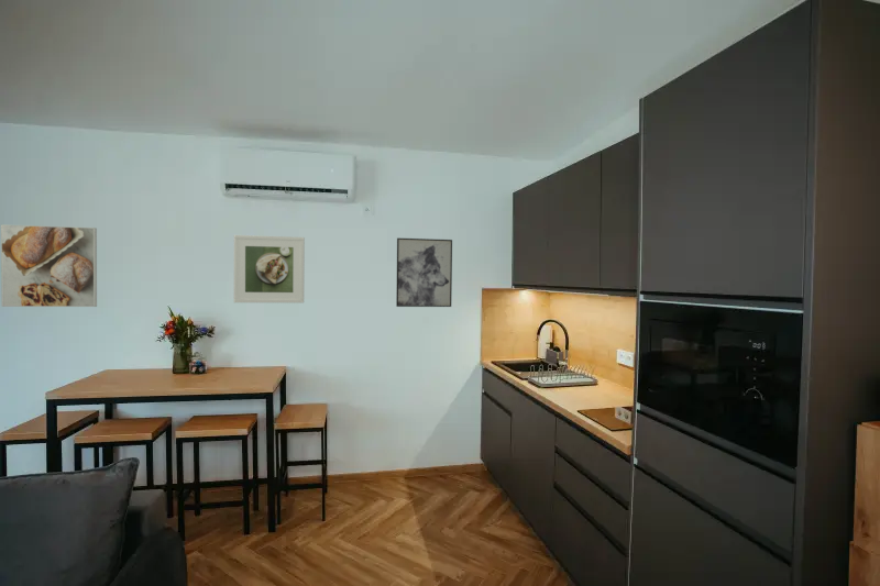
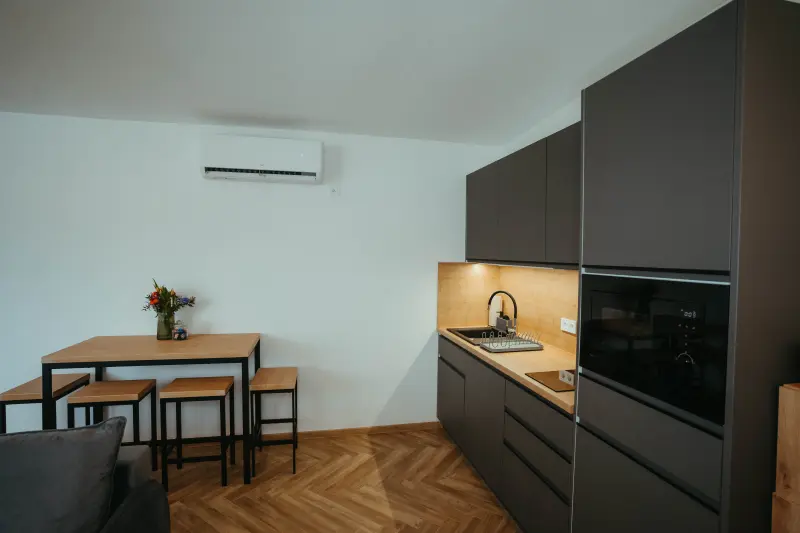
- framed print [233,234,306,303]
- wall art [395,237,453,308]
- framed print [0,223,98,308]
